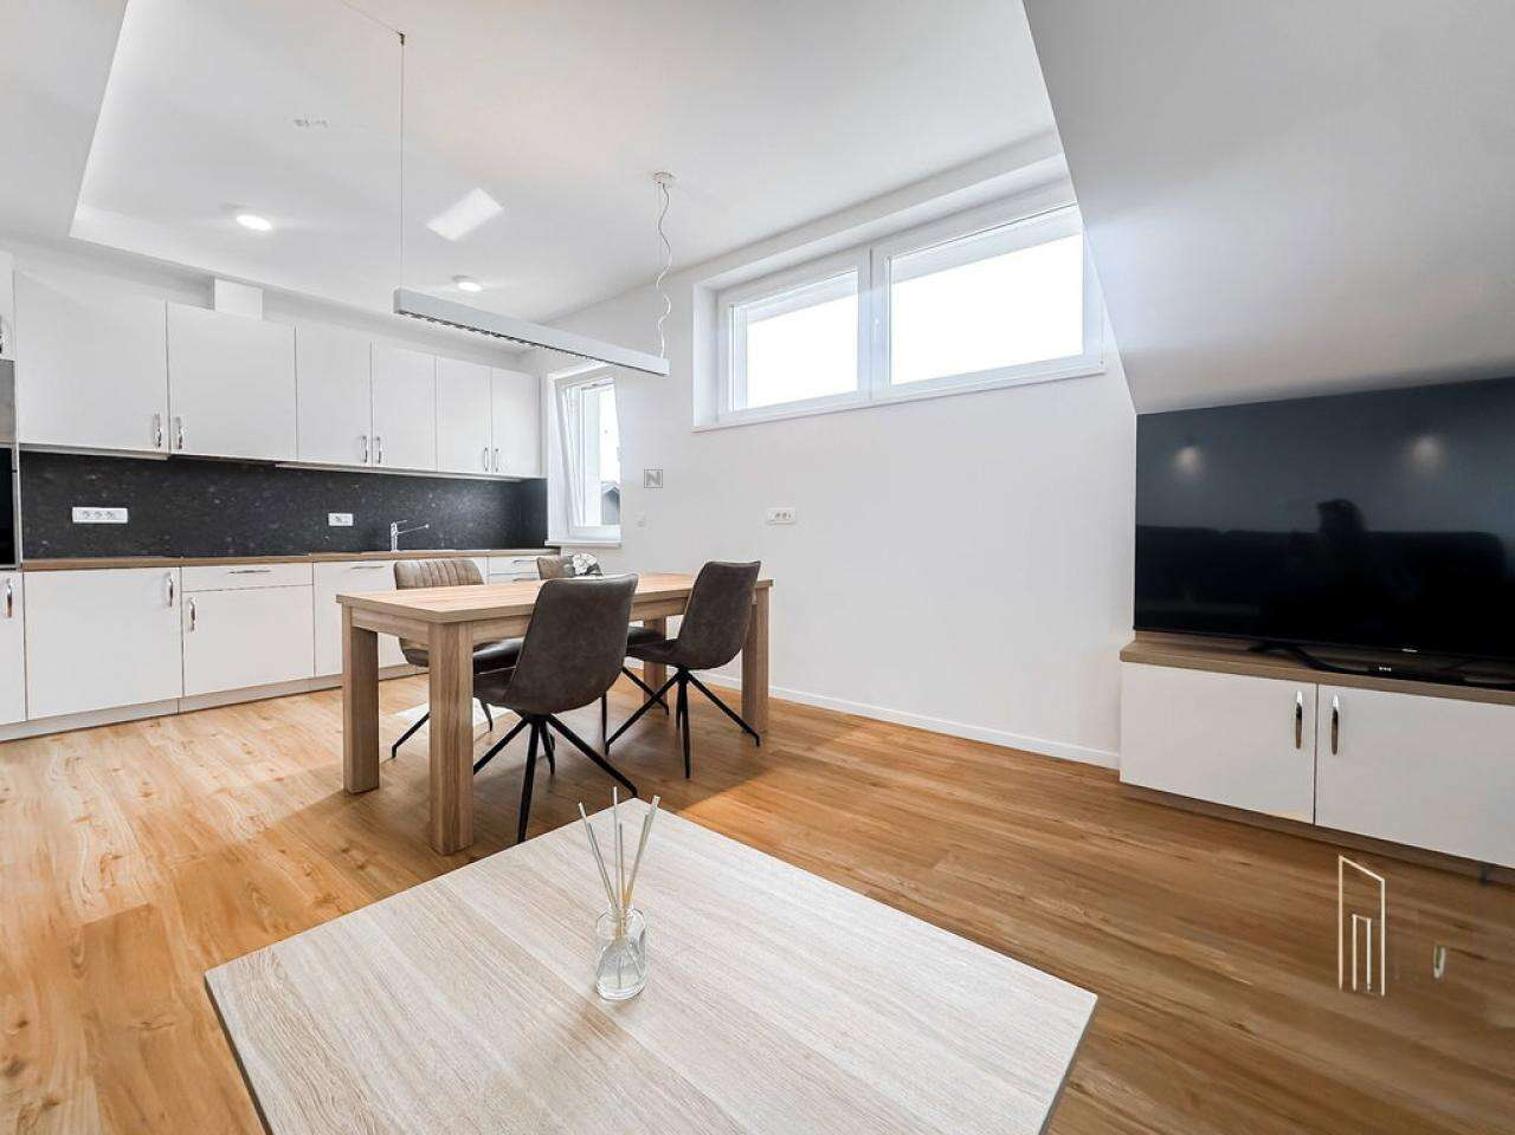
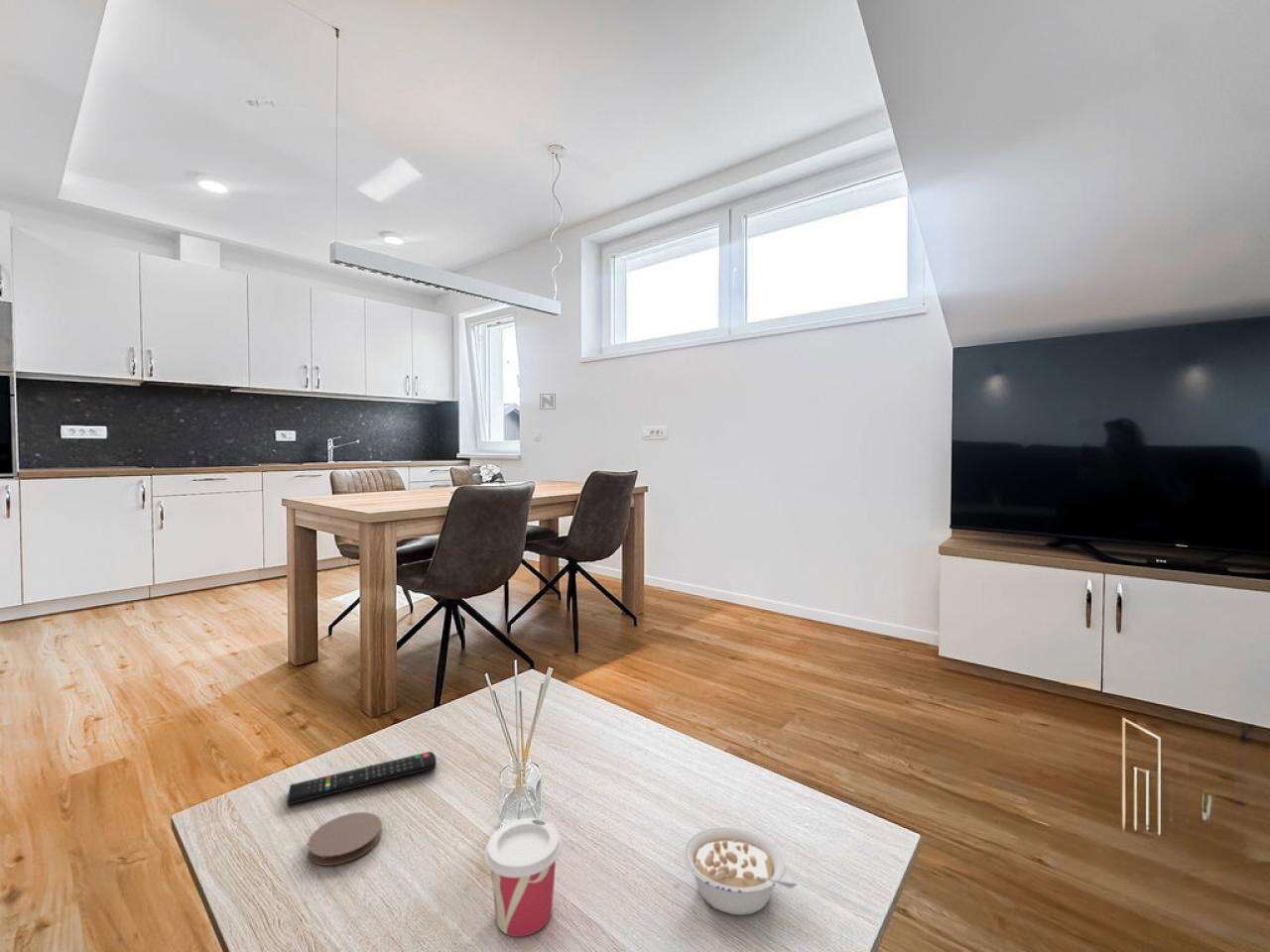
+ remote control [286,751,438,806]
+ legume [683,826,798,916]
+ cup [483,817,563,937]
+ coaster [307,811,382,867]
